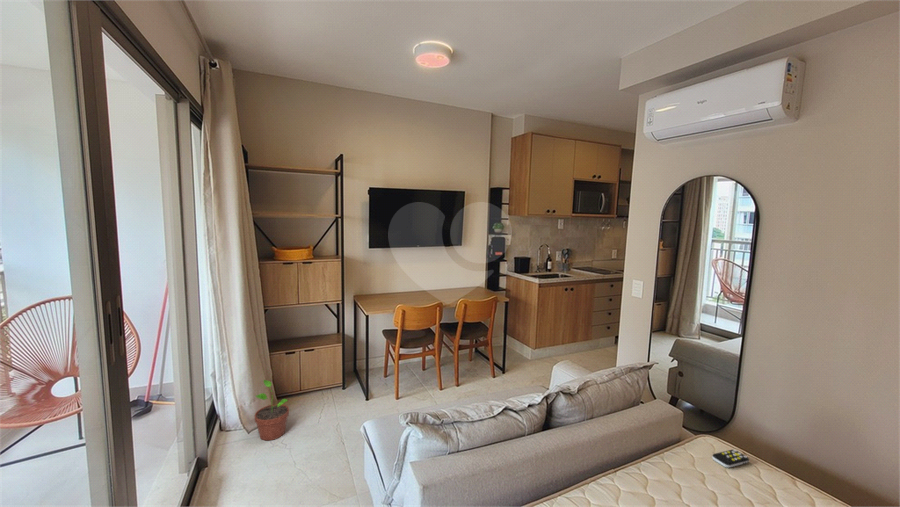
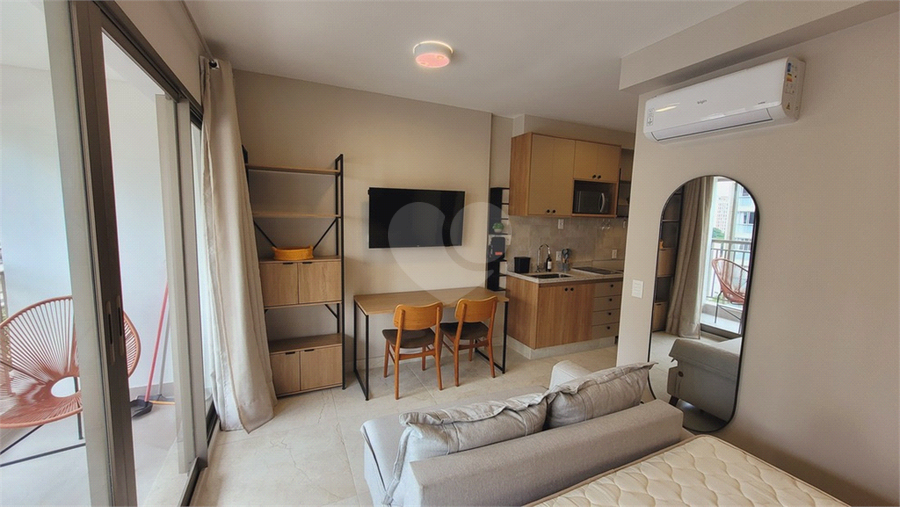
- remote control [711,449,750,469]
- potted plant [254,379,290,441]
